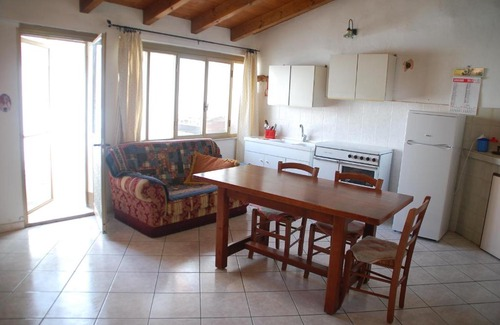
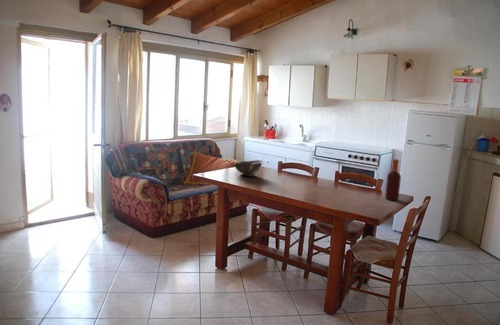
+ bottle [384,158,402,201]
+ bowl [233,159,263,178]
